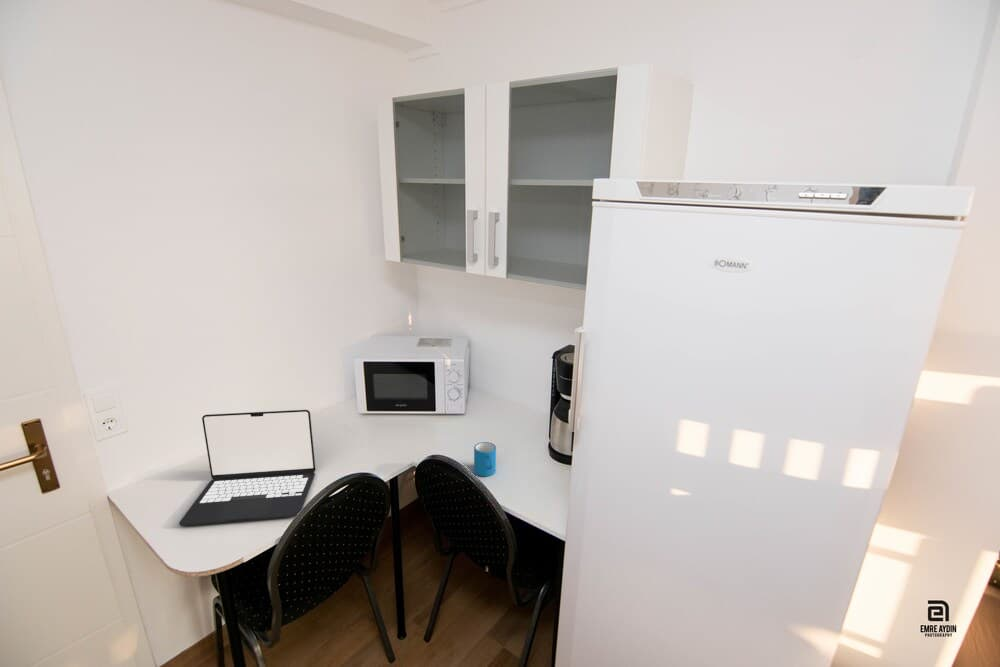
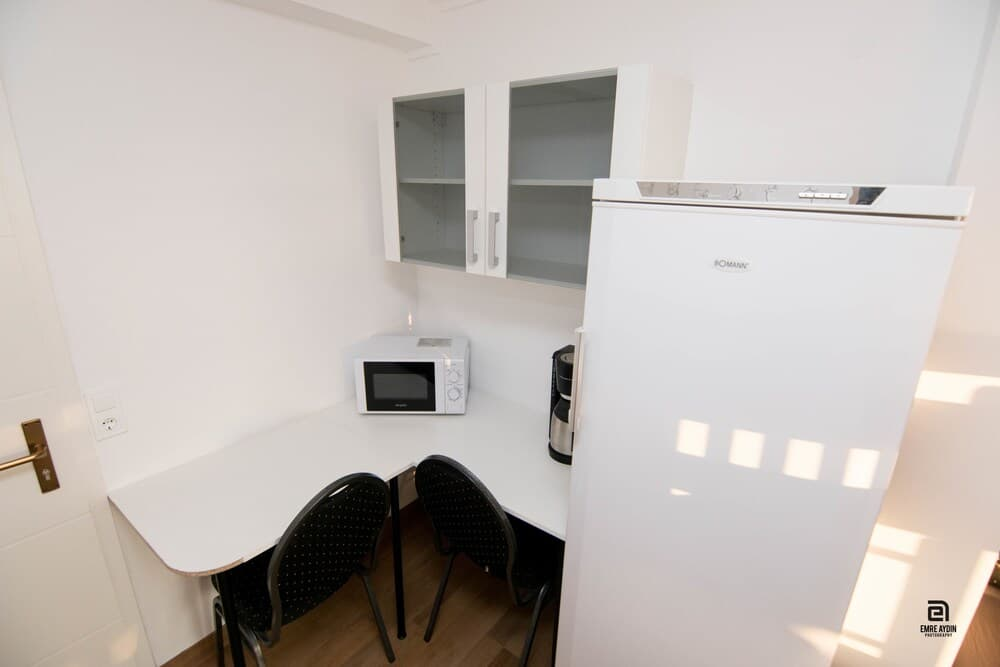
- mug [473,441,497,477]
- laptop [178,409,316,527]
